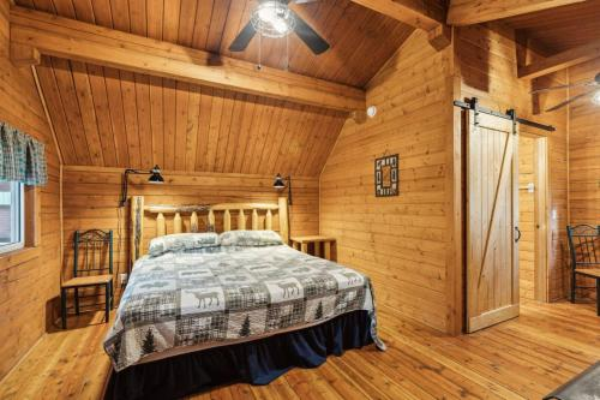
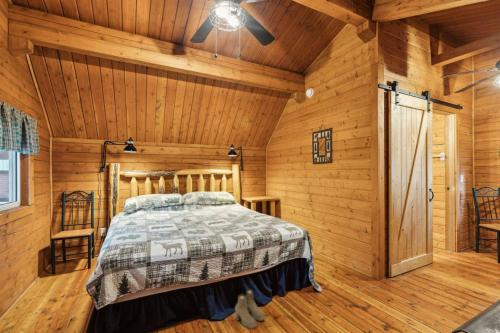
+ boots [234,288,265,330]
